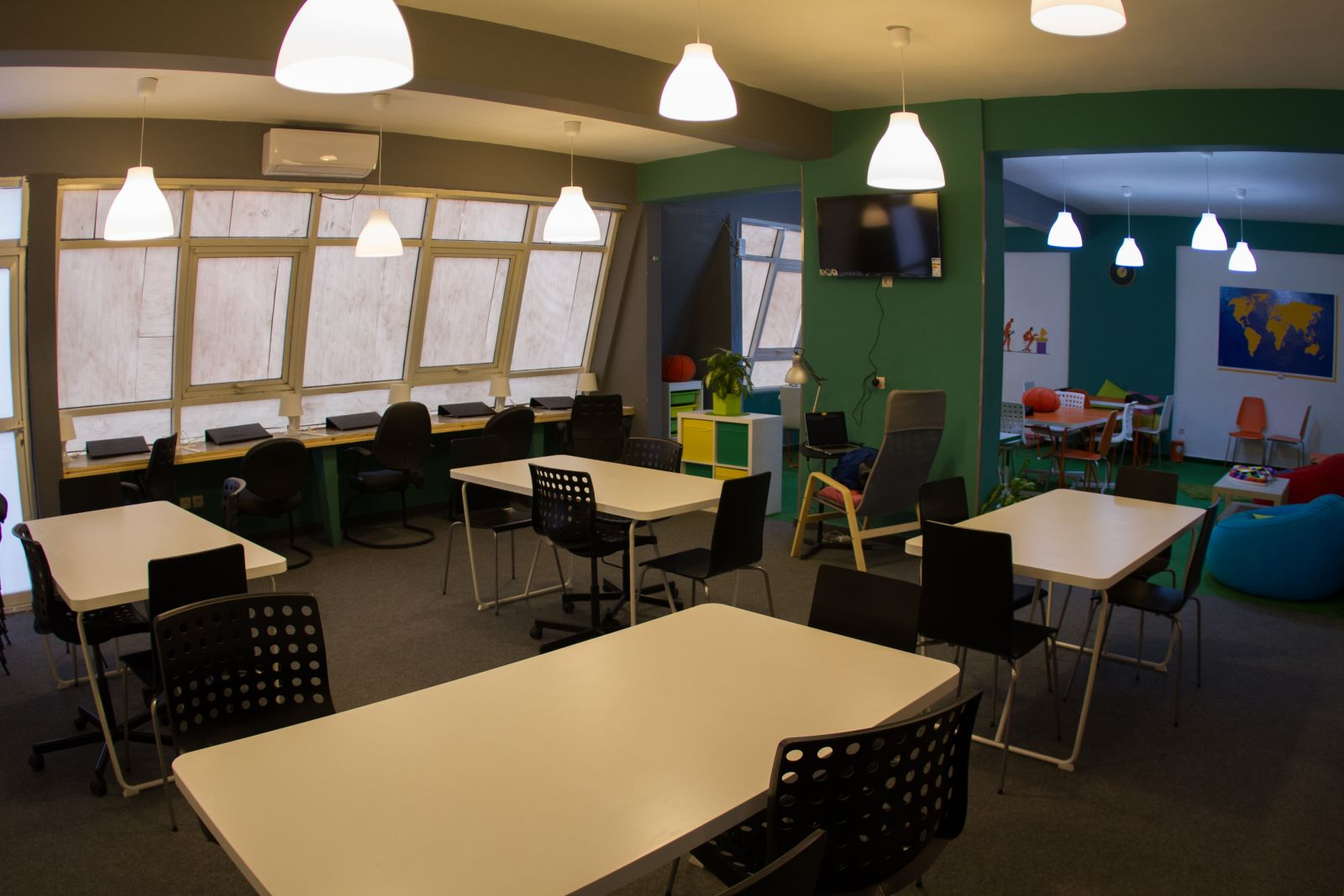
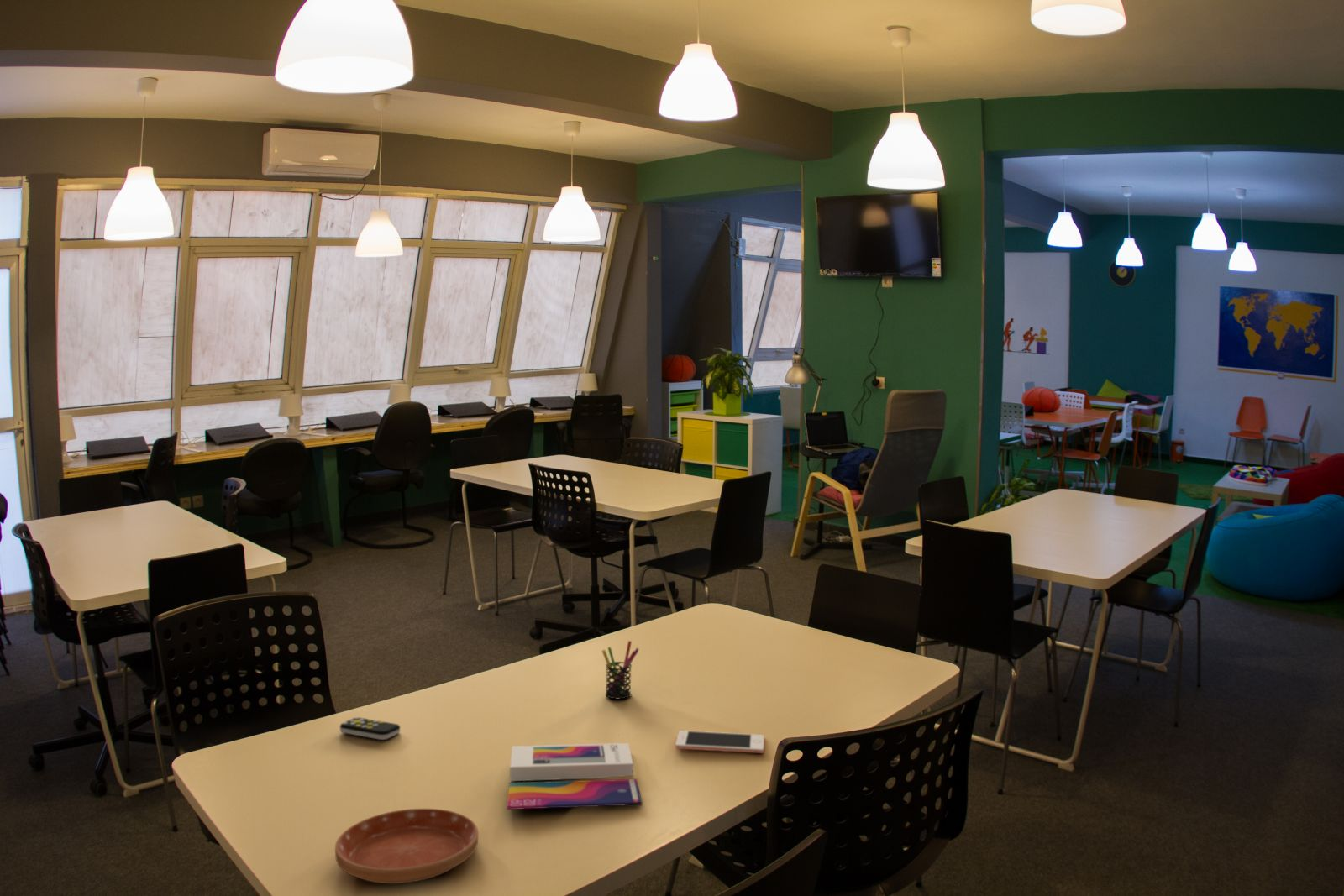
+ remote control [339,716,401,741]
+ pen holder [601,640,640,700]
+ cell phone [675,730,765,754]
+ saucer [334,808,479,884]
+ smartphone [506,742,643,810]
